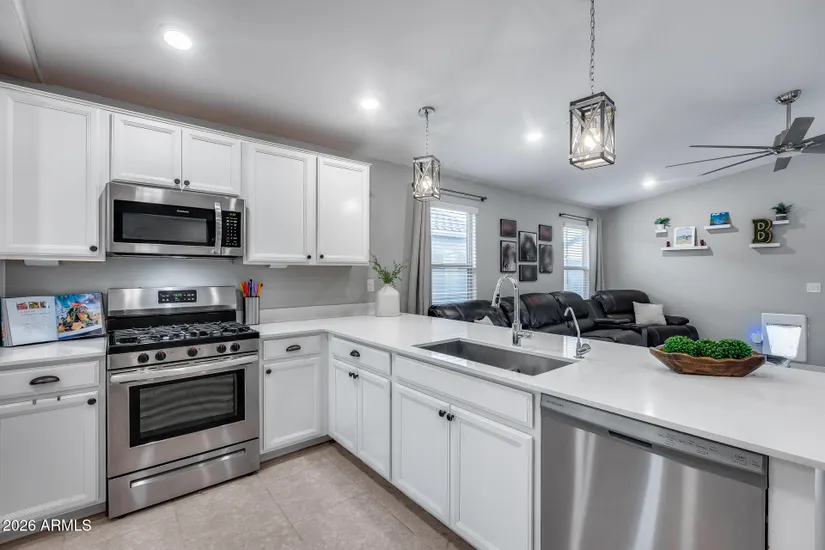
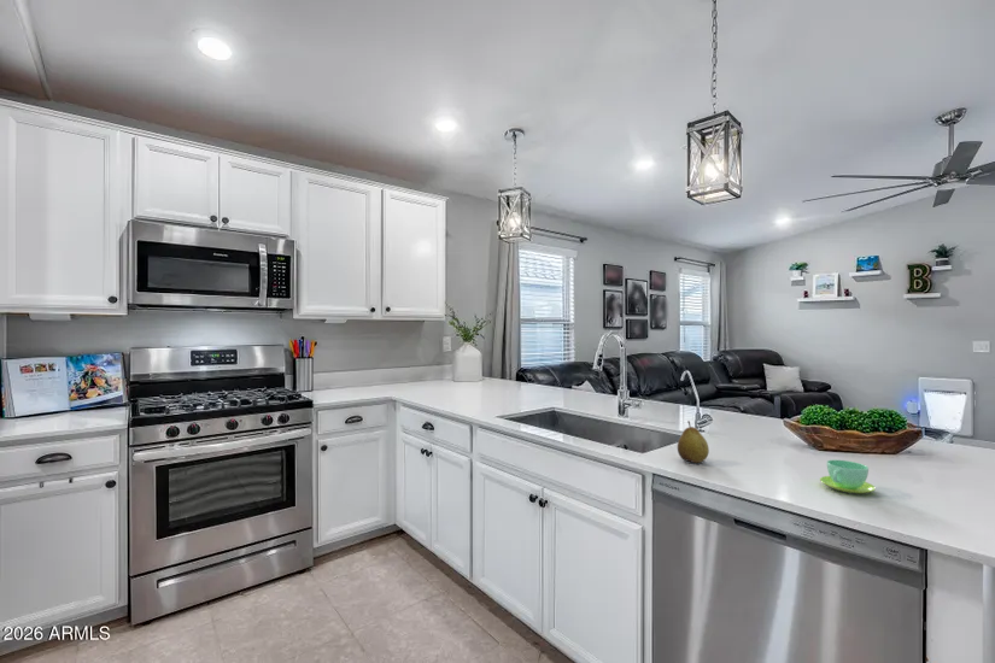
+ fruit [677,419,710,464]
+ cup [819,459,877,494]
